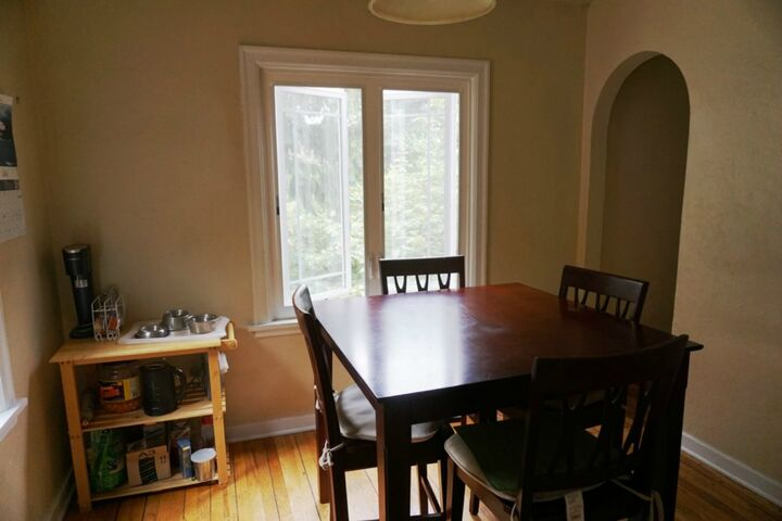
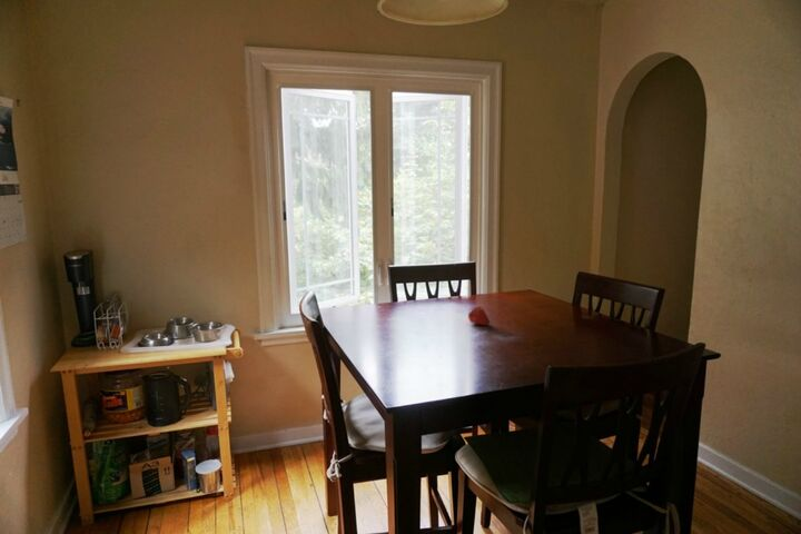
+ fruit [467,306,492,326]
